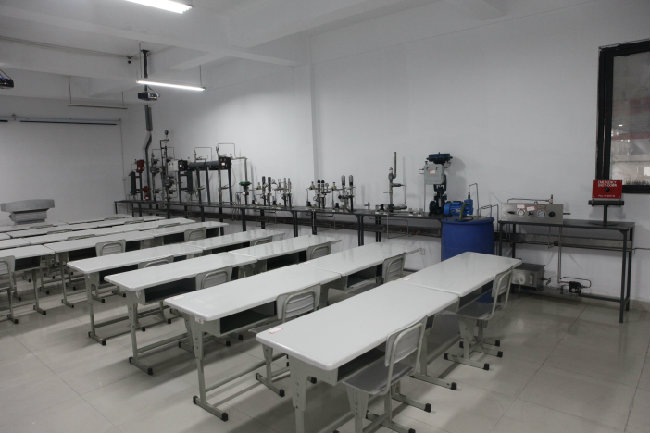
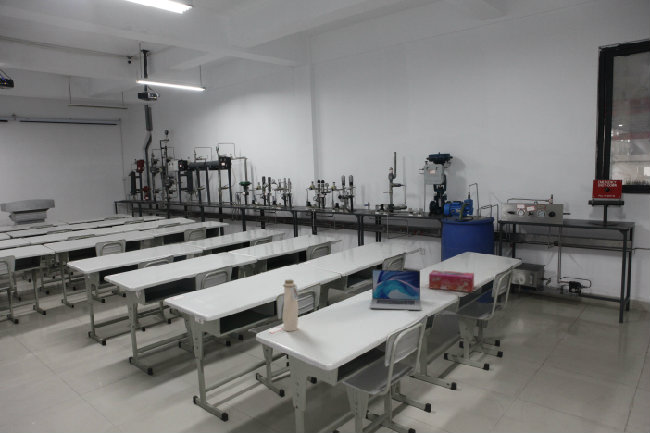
+ water bottle [282,278,300,332]
+ tissue box [428,269,475,293]
+ laptop [369,269,422,311]
